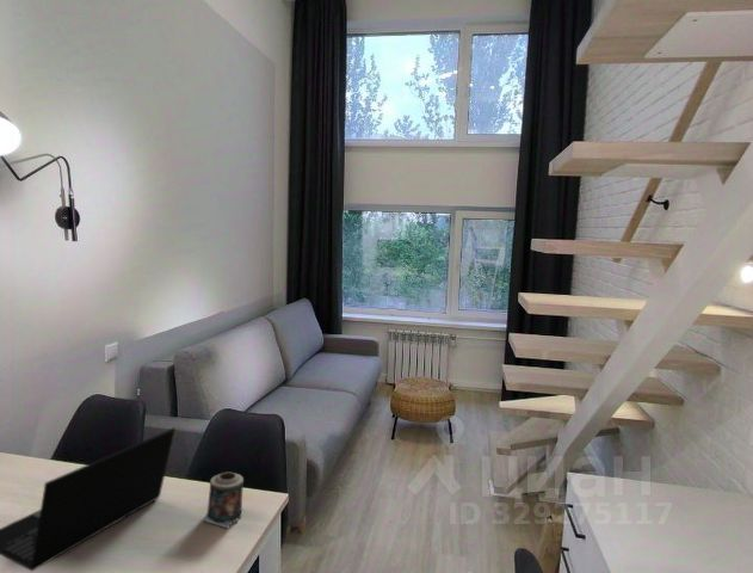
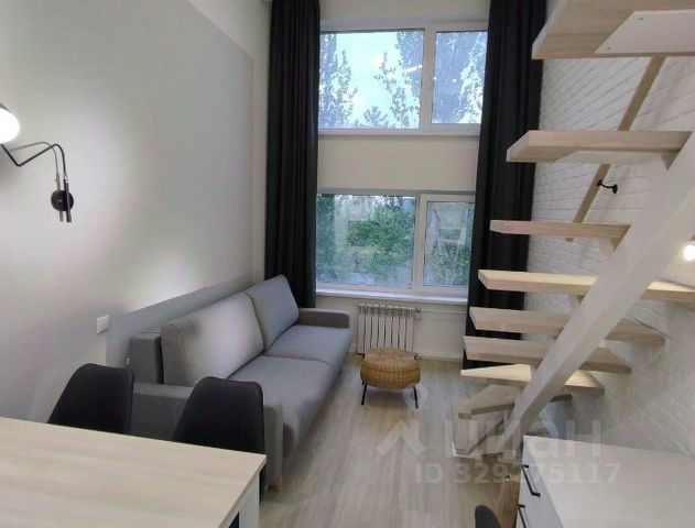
- laptop [0,426,177,573]
- candle [202,472,245,530]
